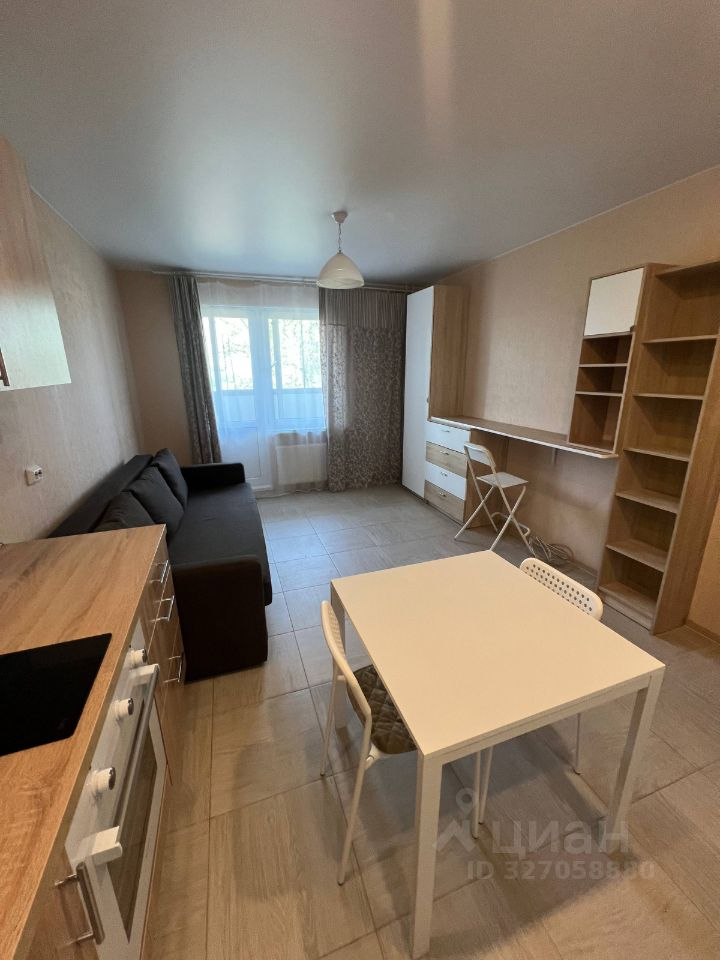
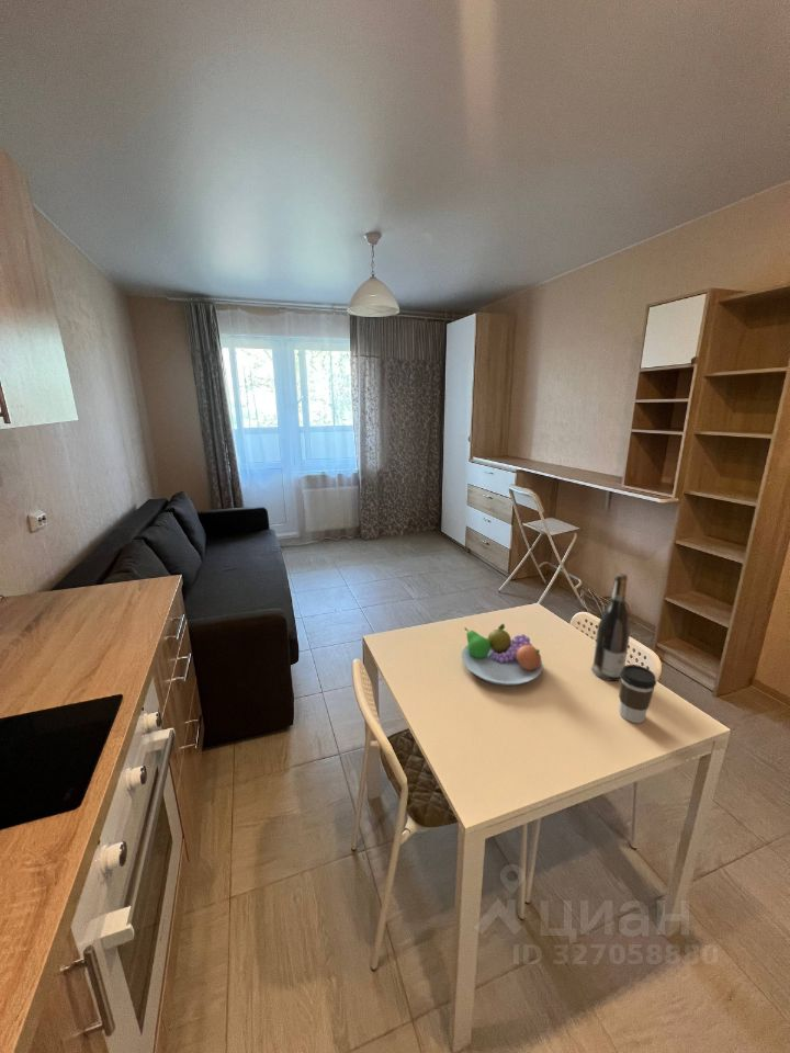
+ fruit bowl [461,623,544,687]
+ coffee cup [618,664,657,724]
+ wine bottle [591,573,631,682]
